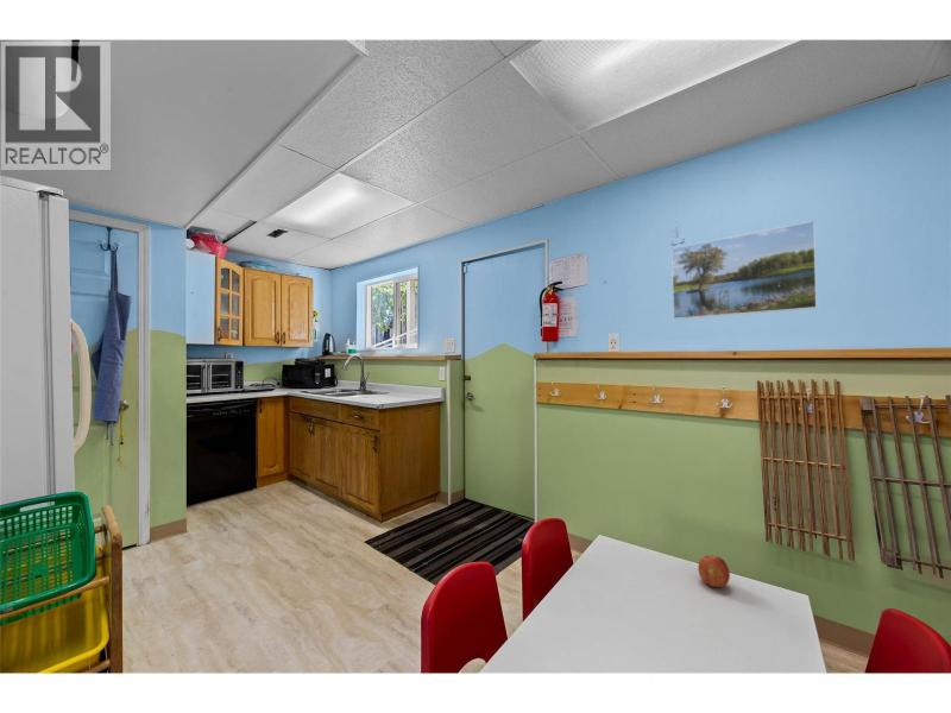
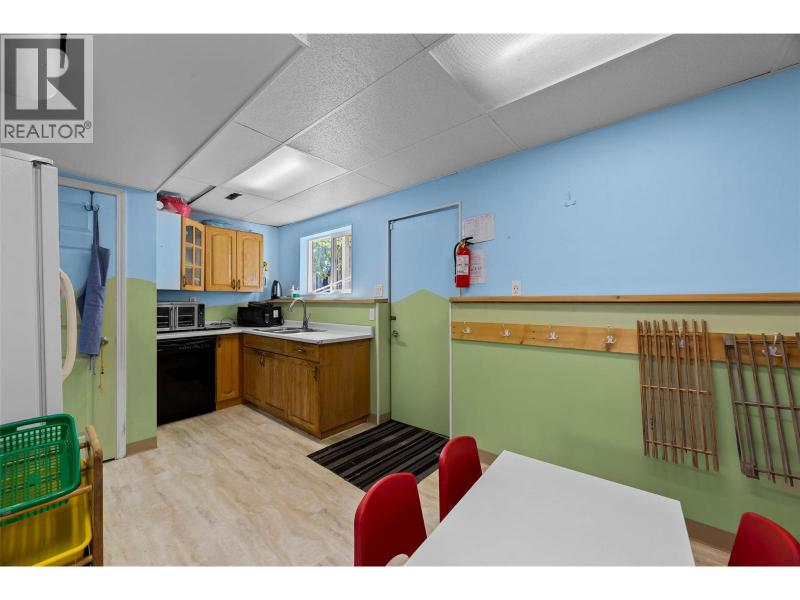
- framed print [670,220,818,321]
- fruit [698,554,731,588]
